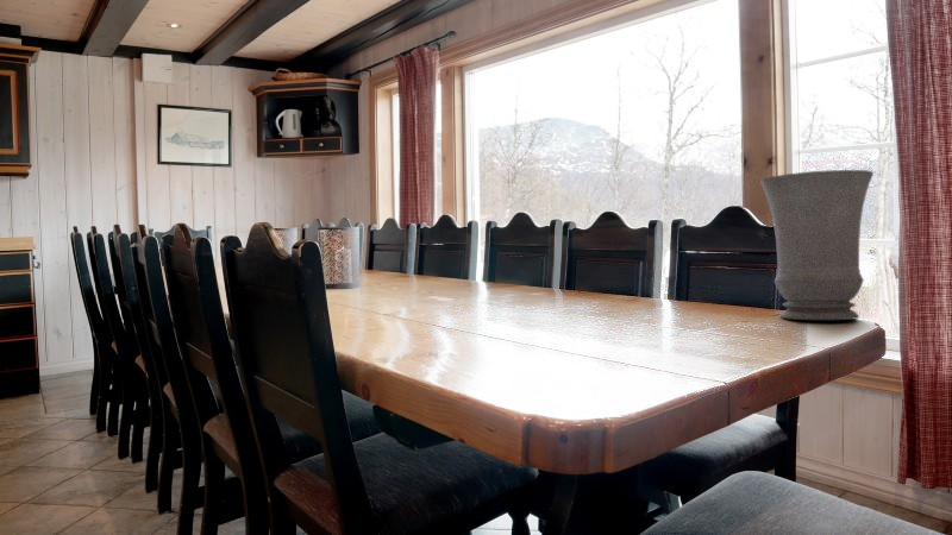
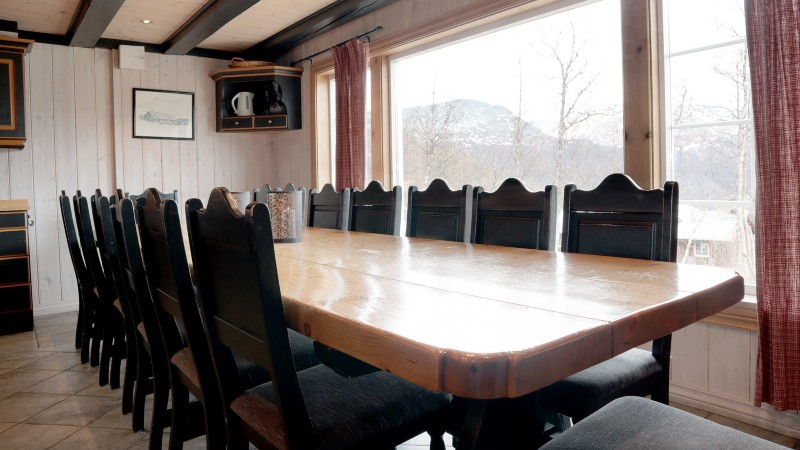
- vase [759,169,875,321]
